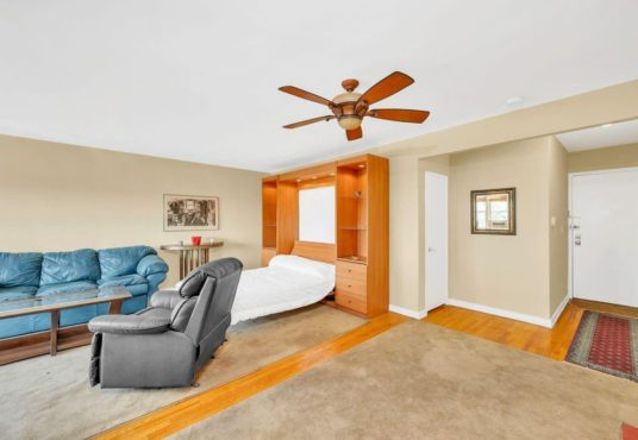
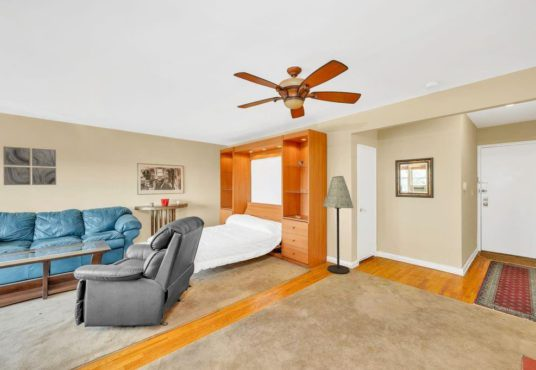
+ wall art [2,145,57,186]
+ floor lamp [322,175,355,275]
